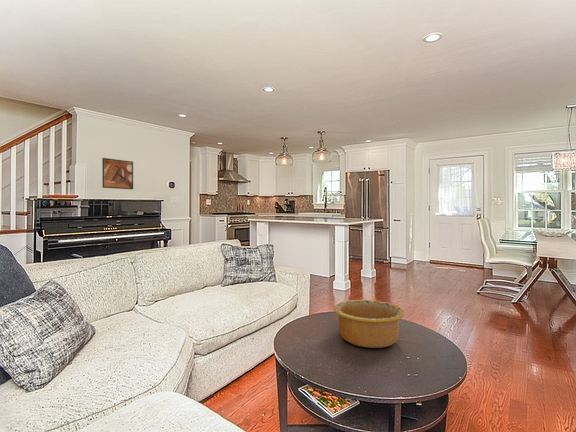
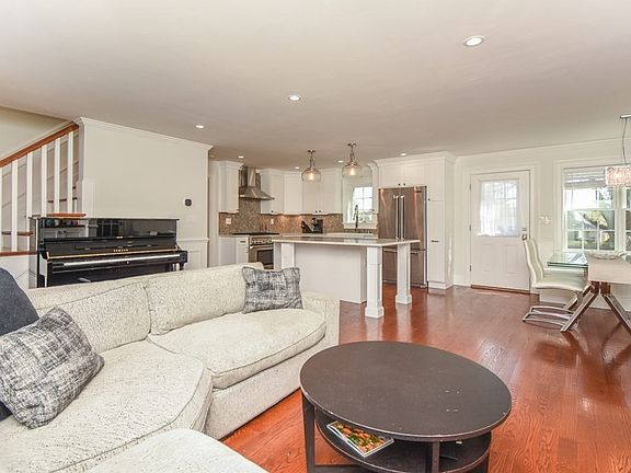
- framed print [101,157,134,190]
- bowl [333,299,406,349]
